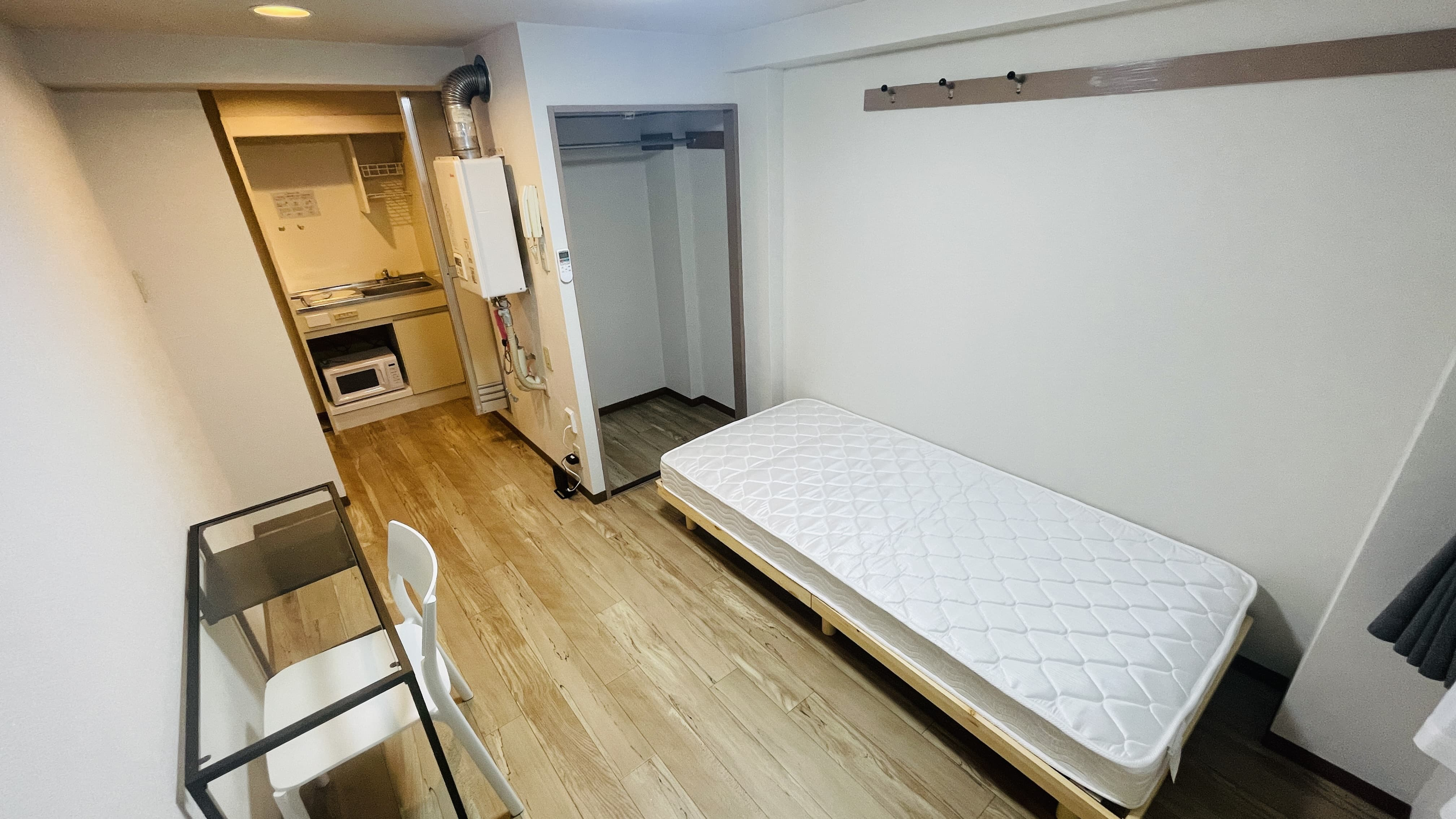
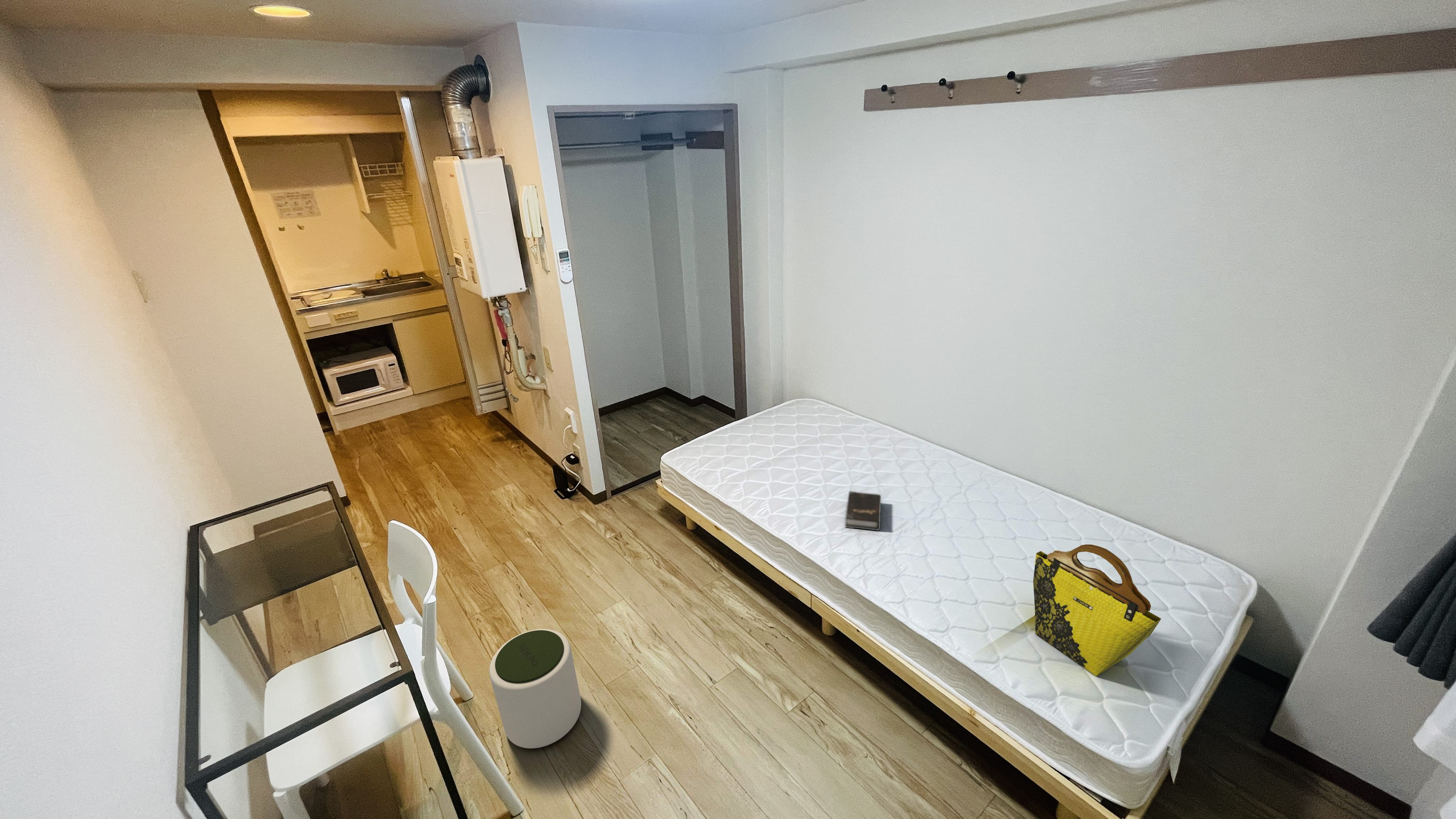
+ tote bag [1033,544,1161,676]
+ hardback book [845,491,881,531]
+ plant pot [489,629,581,749]
